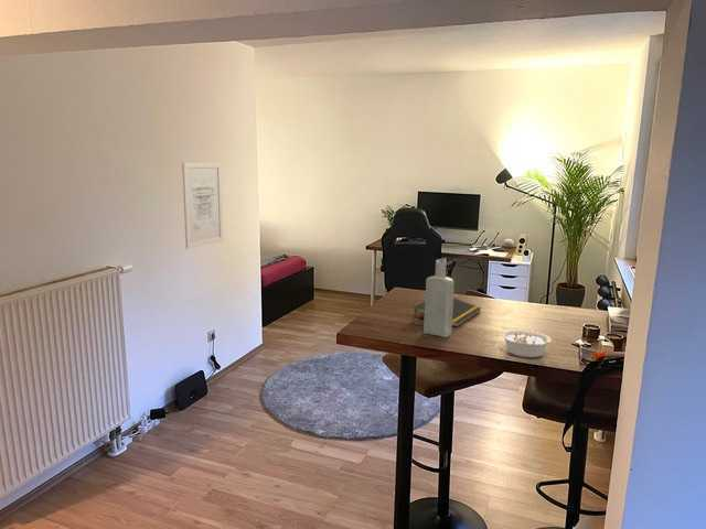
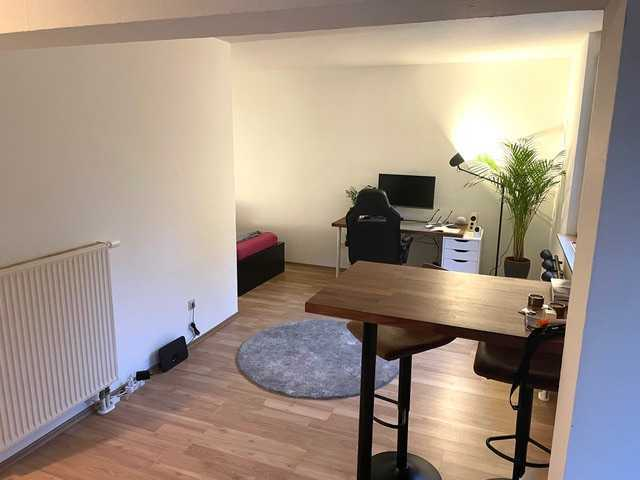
- notepad [413,296,482,328]
- bottle [422,258,456,338]
- wall art [181,162,224,250]
- legume [501,330,554,358]
